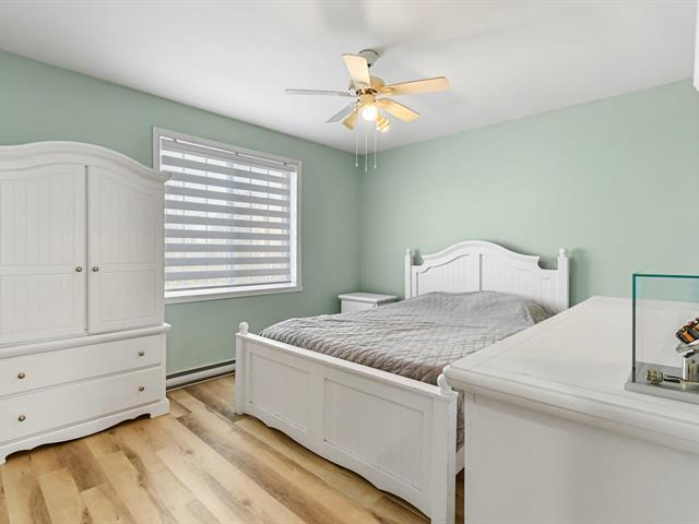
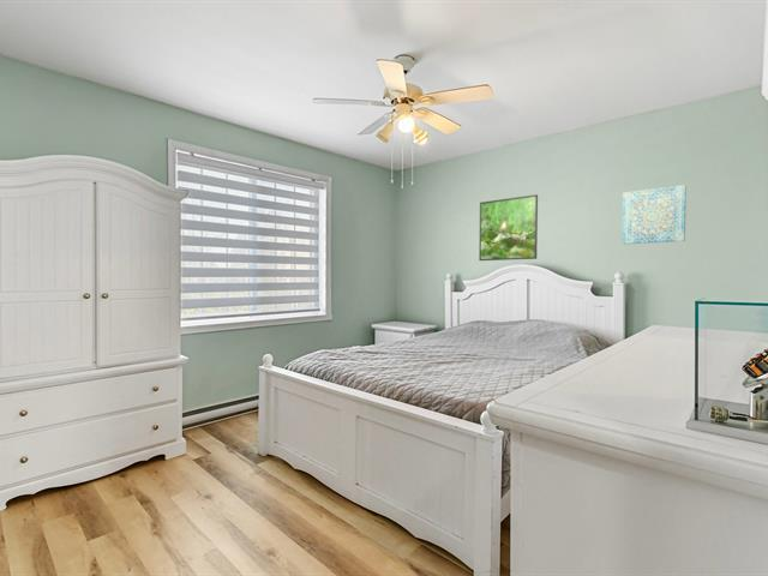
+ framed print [478,193,539,262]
+ wall art [620,184,688,245]
